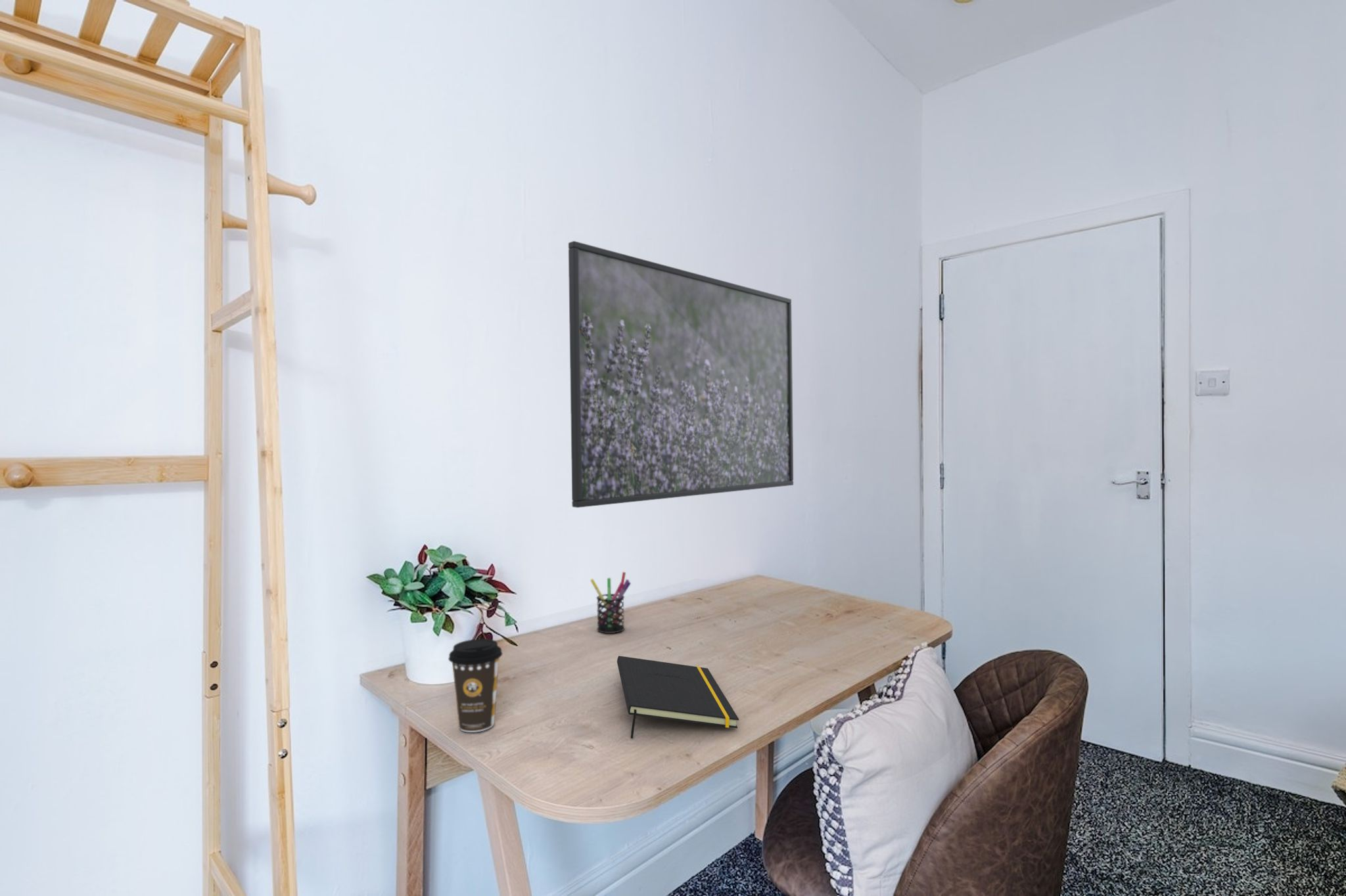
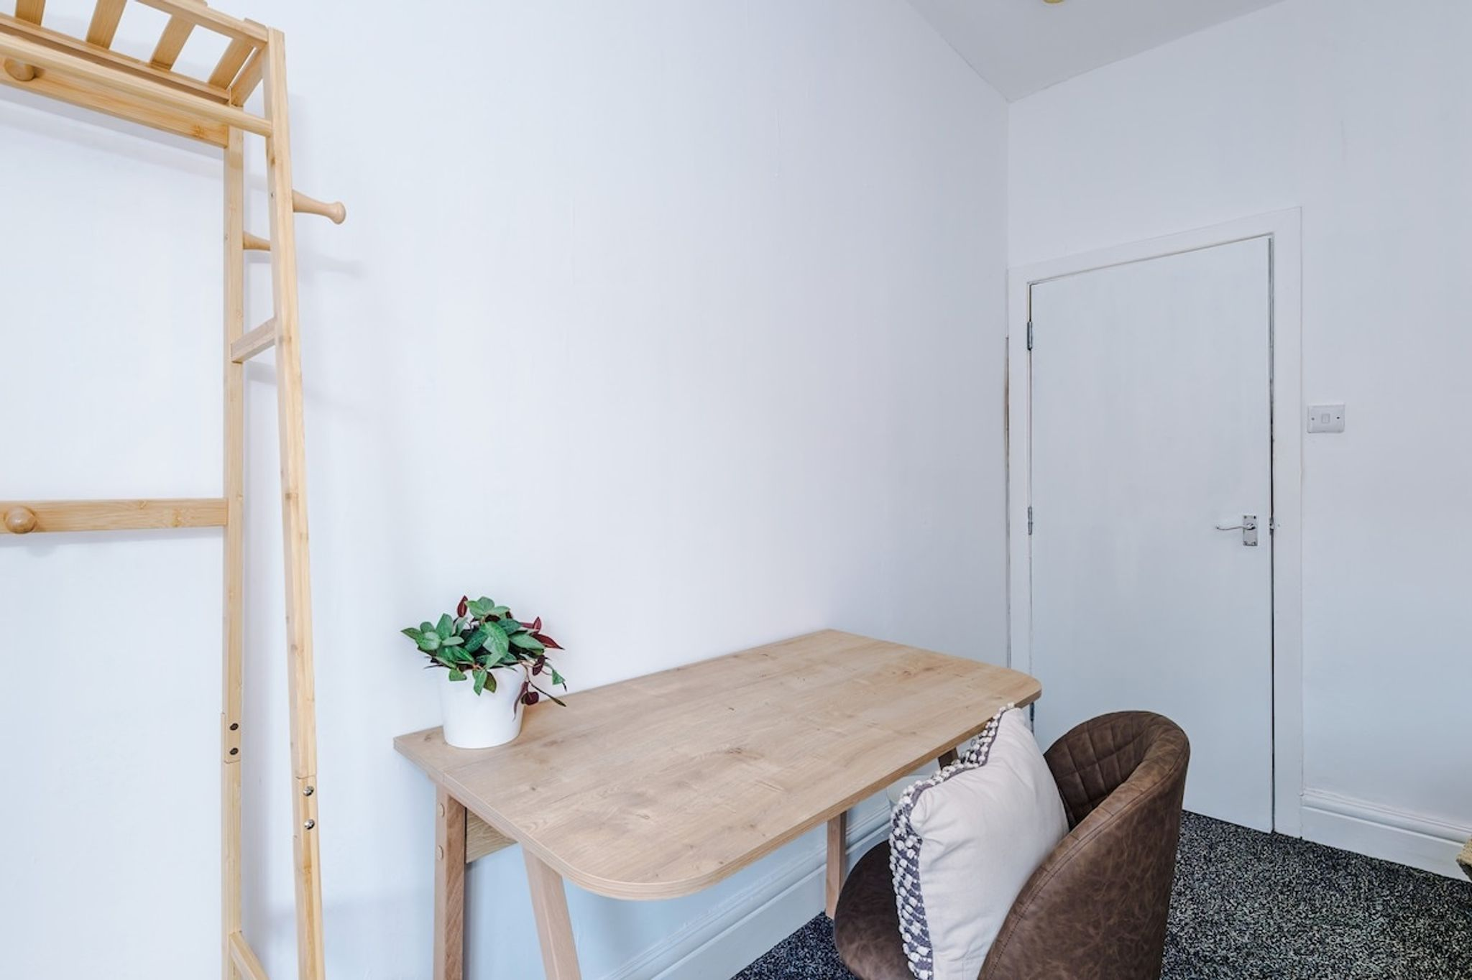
- coffee cup [448,638,503,733]
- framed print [568,240,794,508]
- notepad [616,655,739,739]
- pen holder [590,571,632,634]
